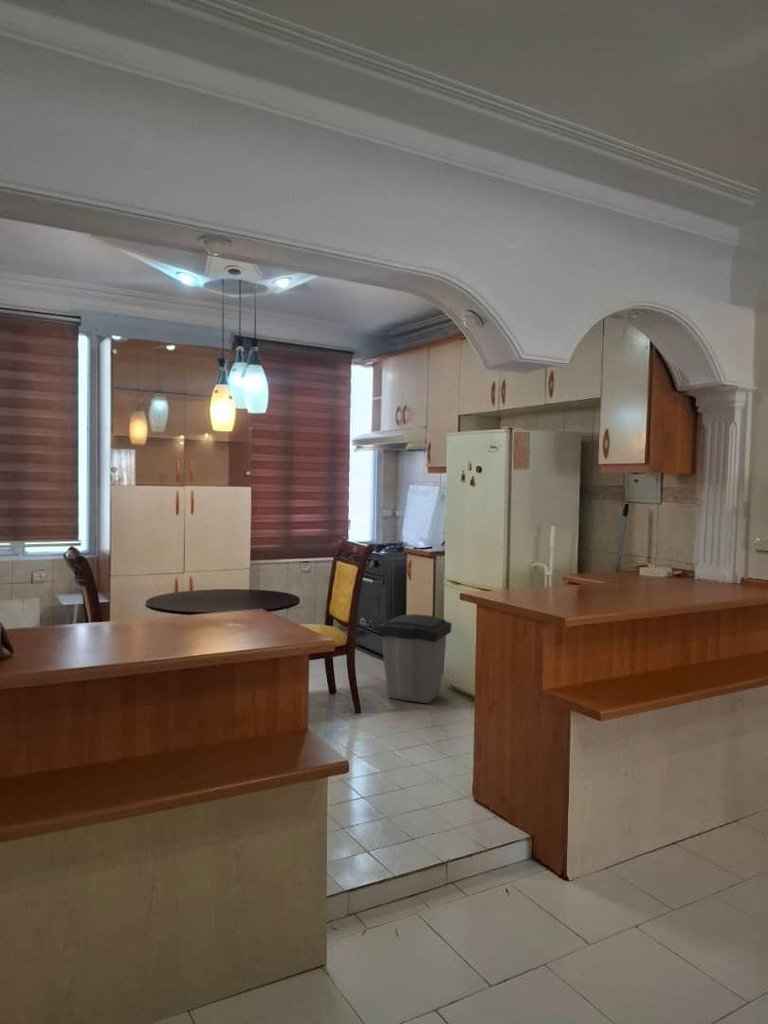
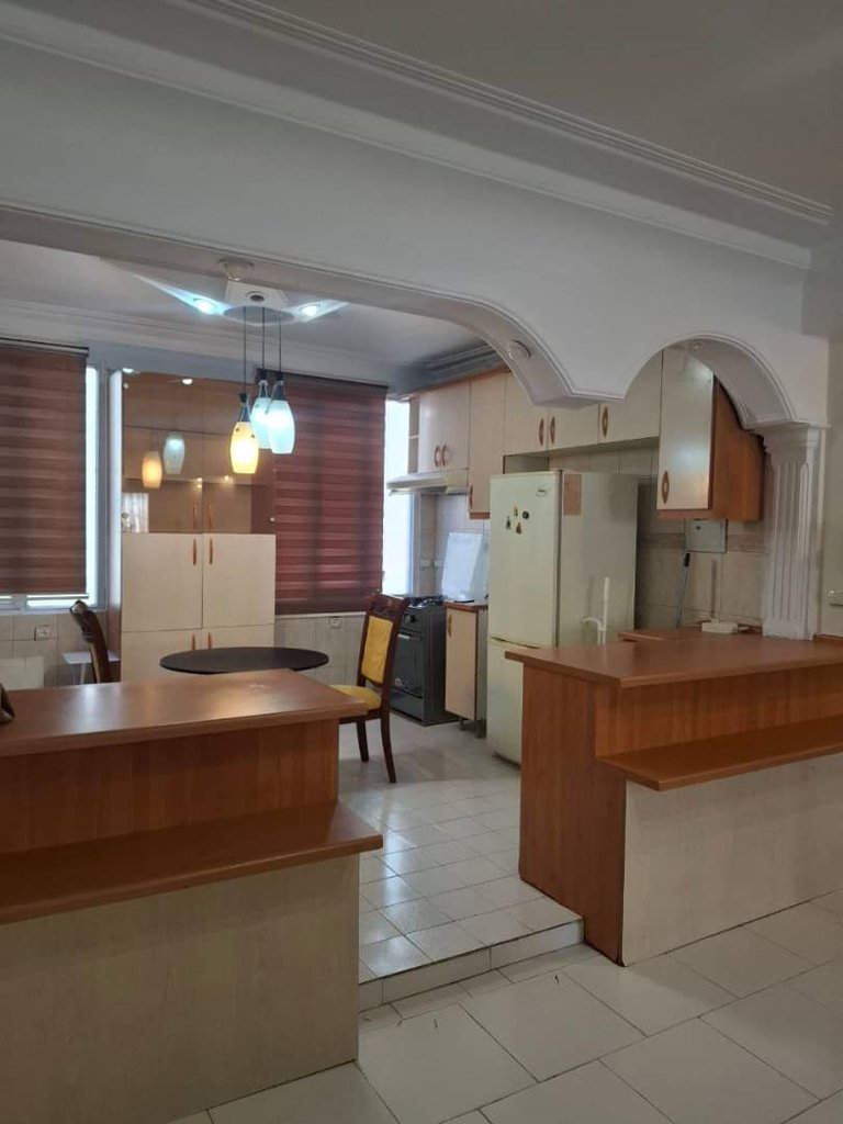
- trash can [377,613,453,704]
